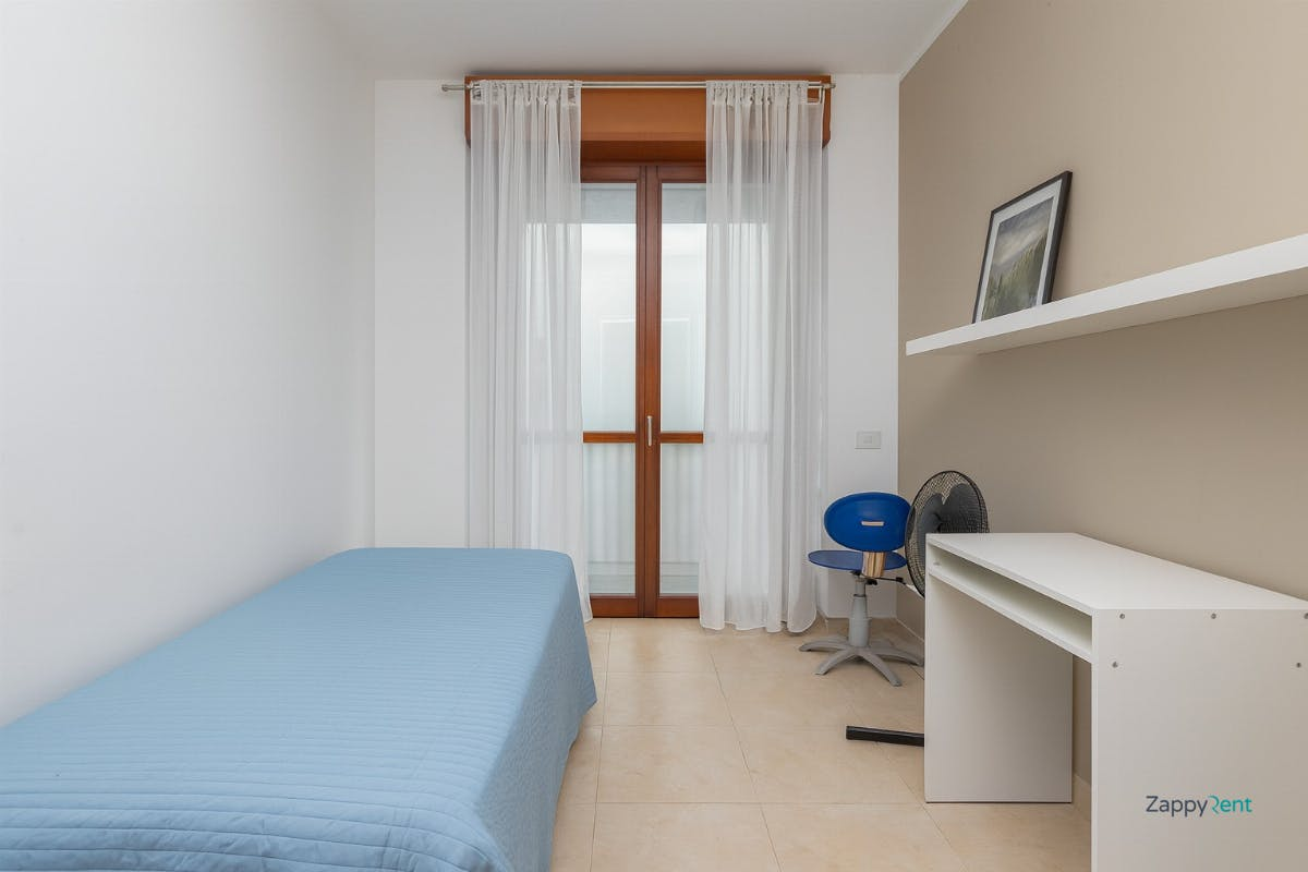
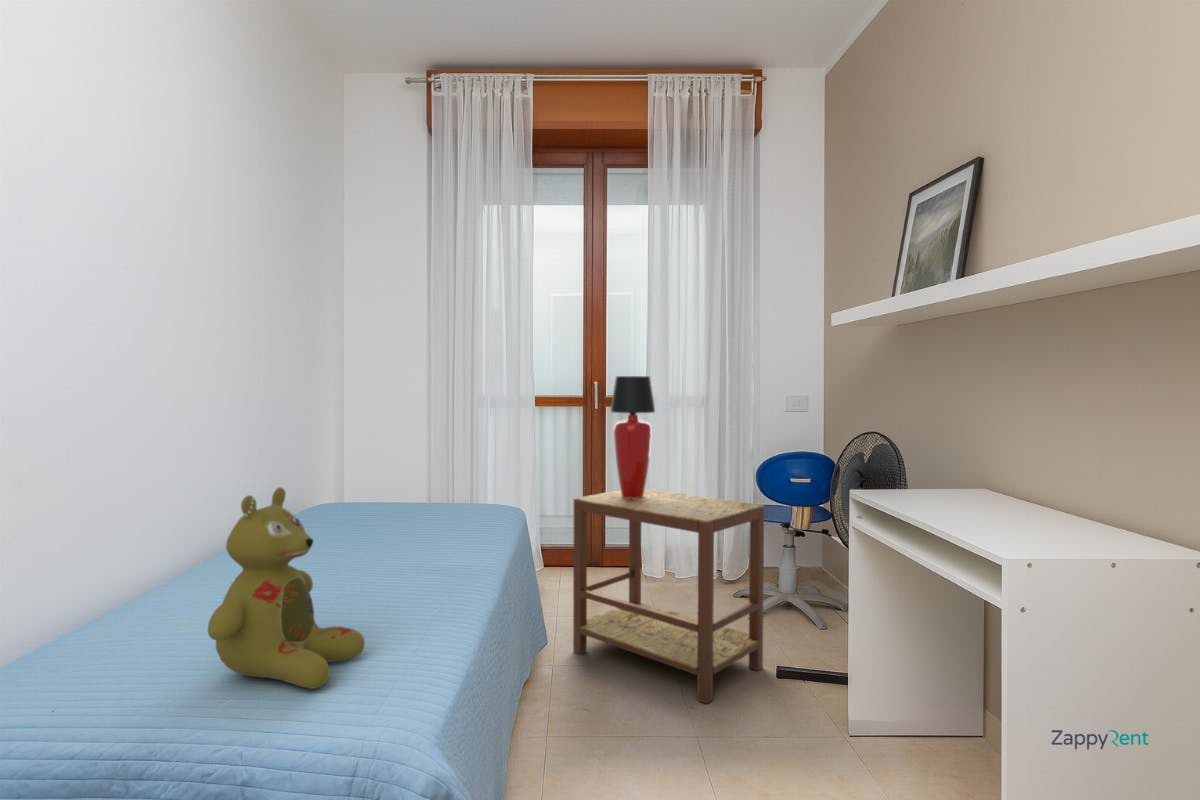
+ side table [572,488,766,704]
+ stuffed bear [207,486,366,690]
+ table lamp [609,375,657,499]
